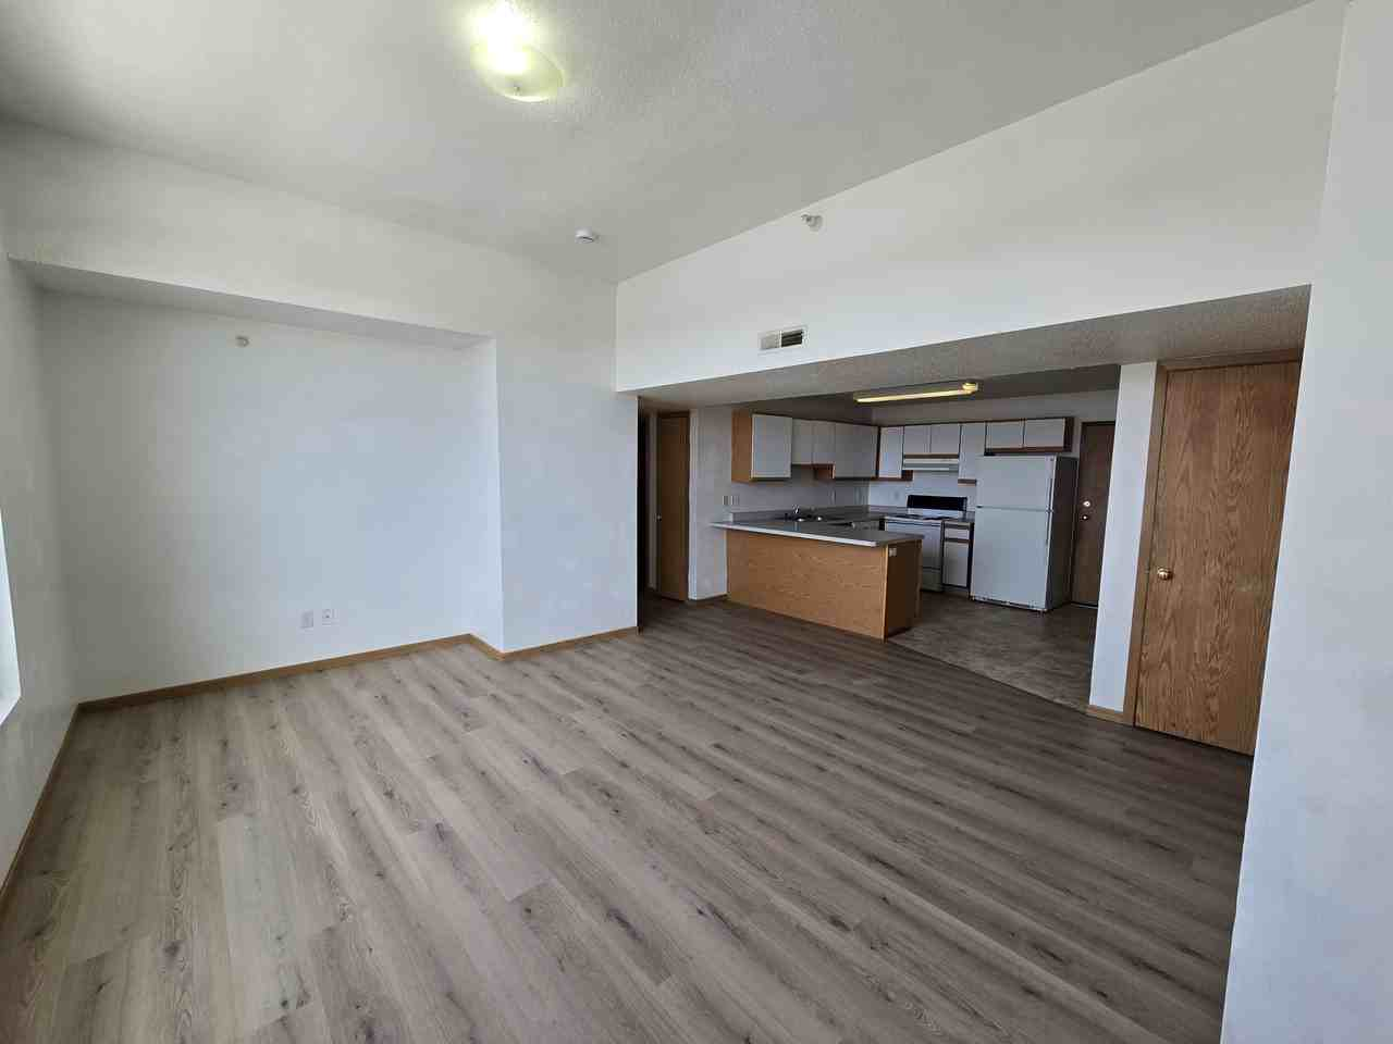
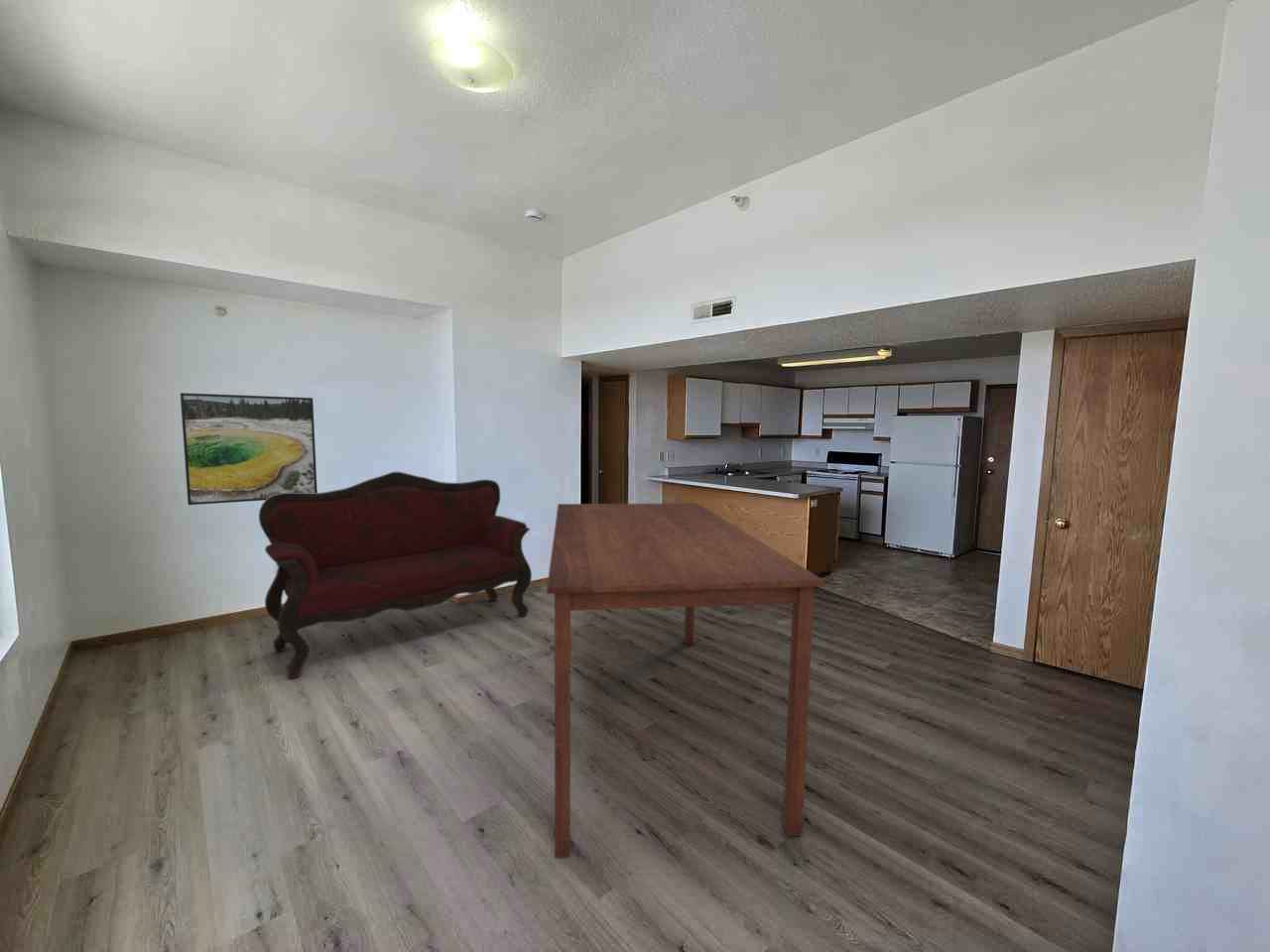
+ sofa [258,471,533,680]
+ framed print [180,392,318,506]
+ dining table [546,502,826,859]
